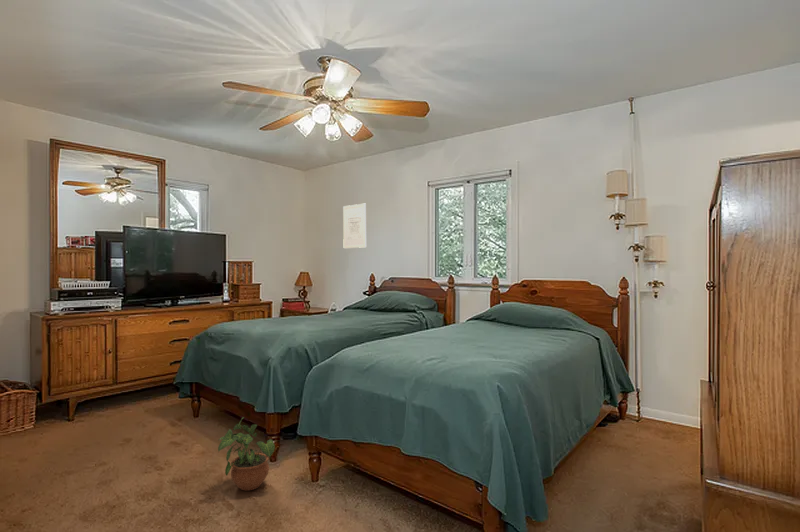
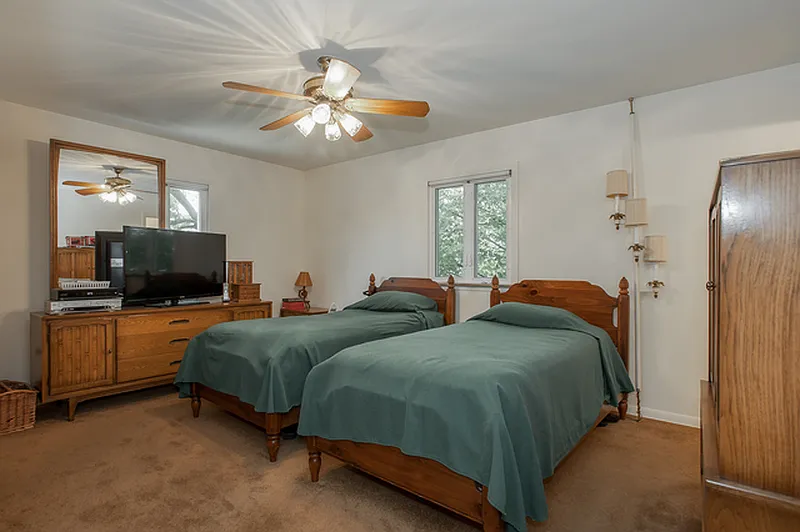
- potted plant [217,416,276,492]
- wall art [342,203,367,249]
